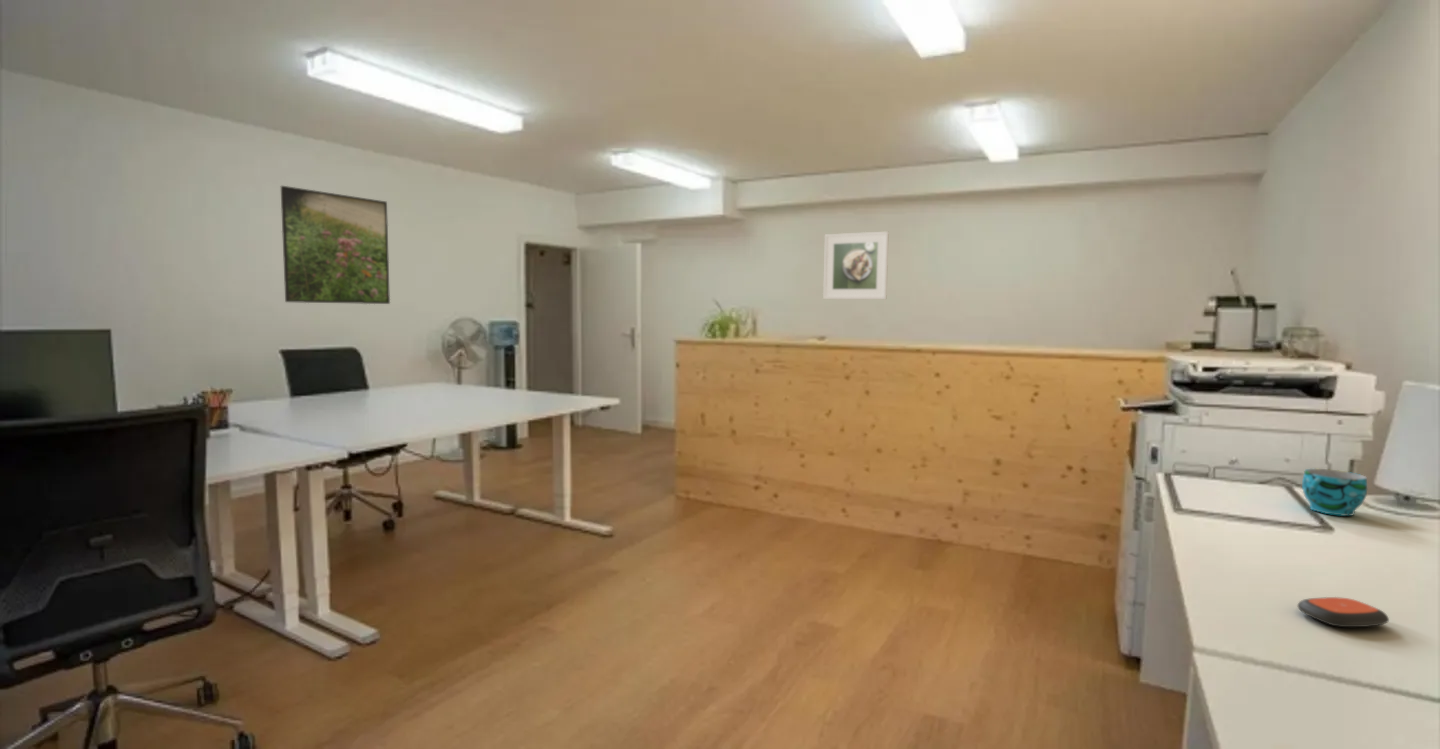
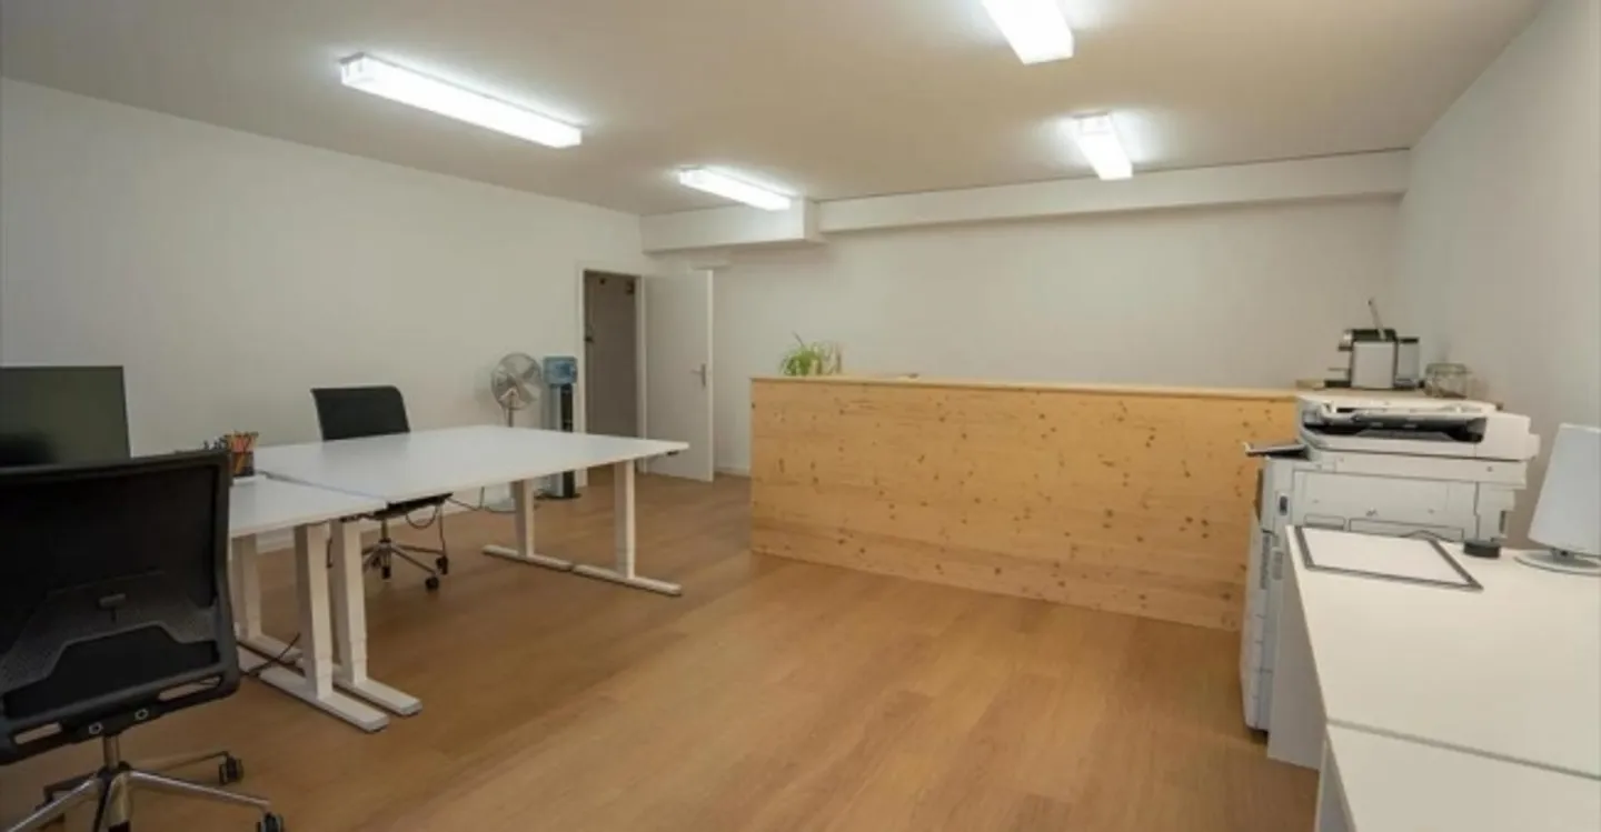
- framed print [822,230,890,300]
- cup [1301,468,1368,517]
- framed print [280,185,391,305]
- remote control [1296,596,1390,628]
